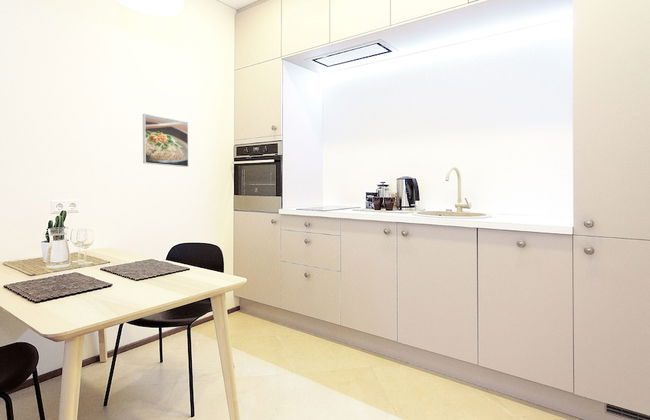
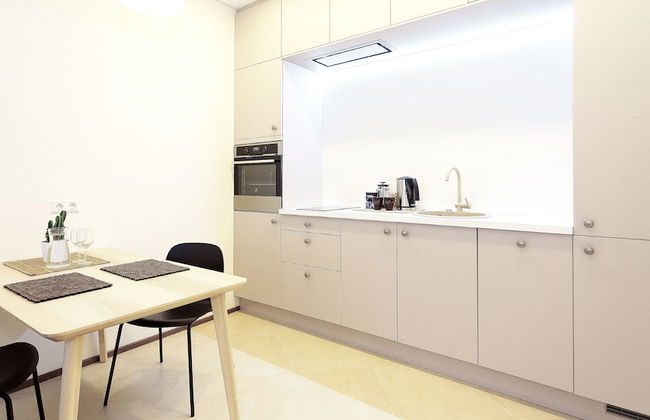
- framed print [142,113,189,168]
